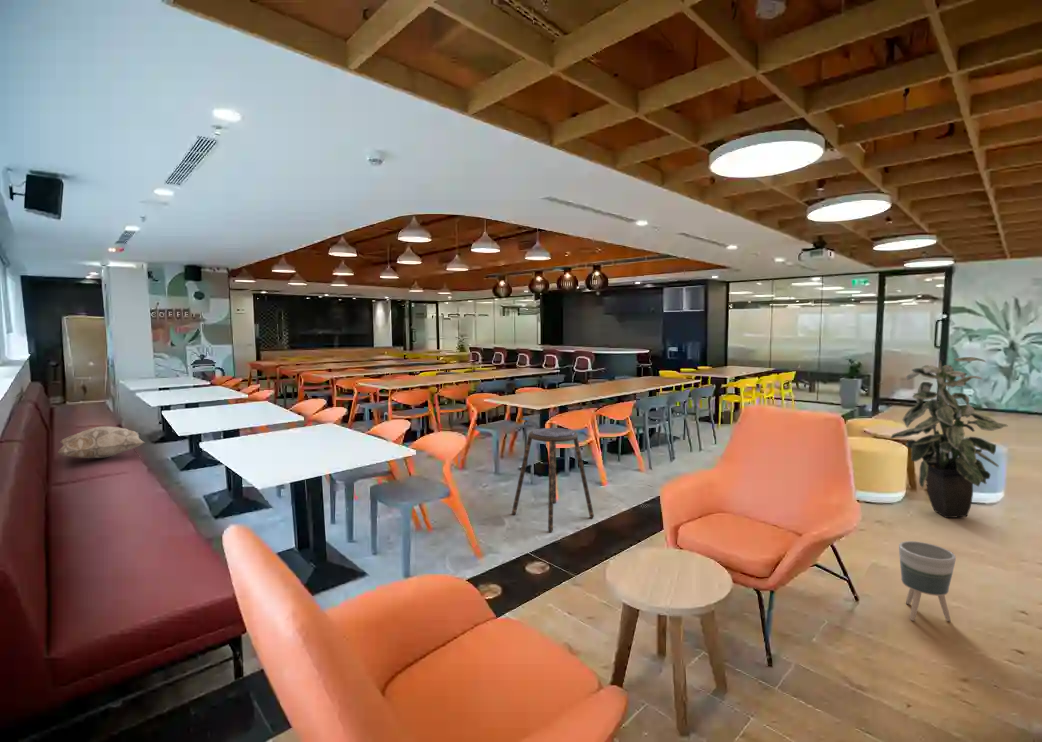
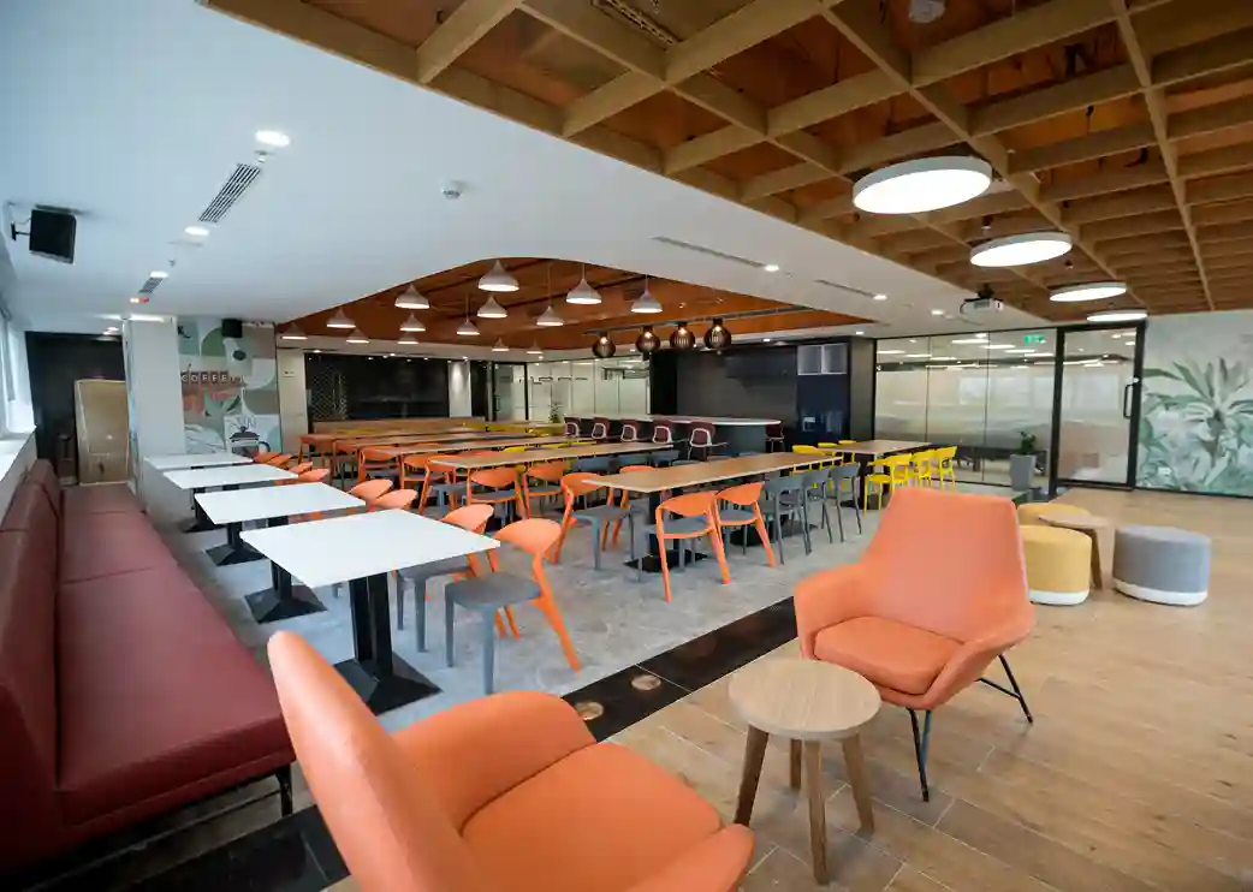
- indoor plant [890,356,1008,519]
- planter [898,540,957,622]
- stool [511,427,595,532]
- decorative pillow [57,425,146,459]
